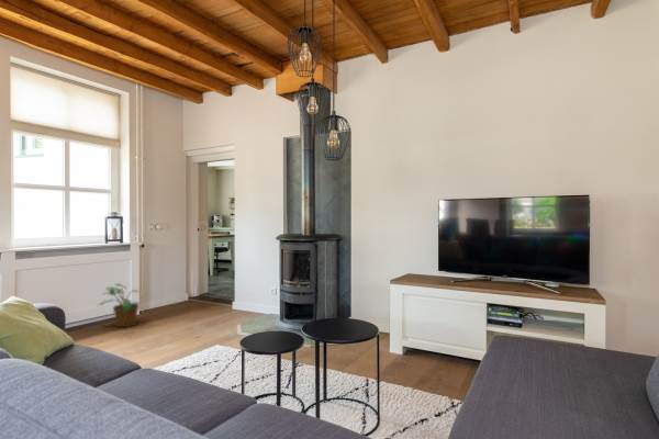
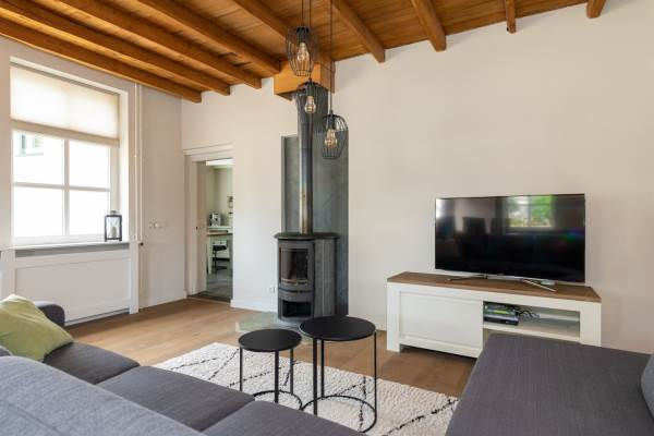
- potted plant [97,282,143,328]
